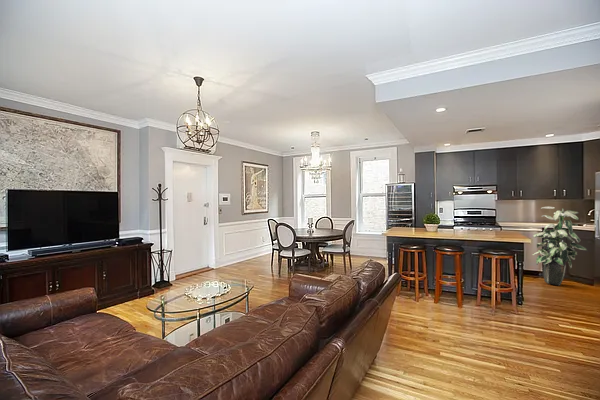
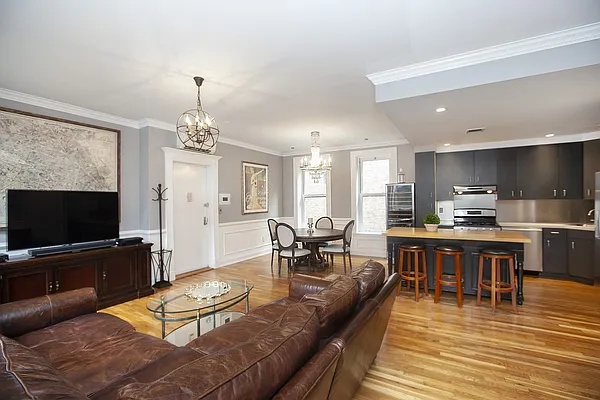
- indoor plant [532,206,588,287]
